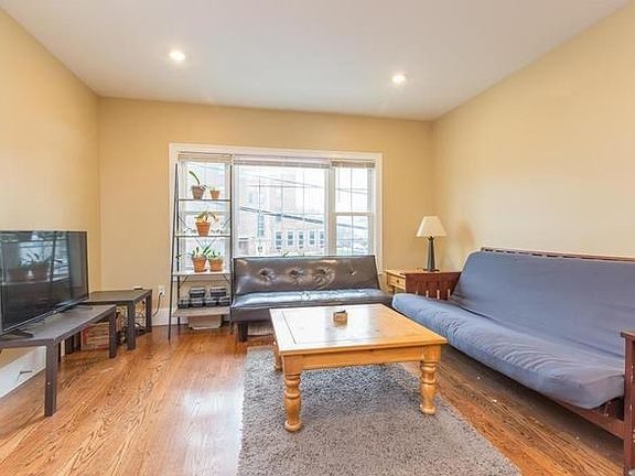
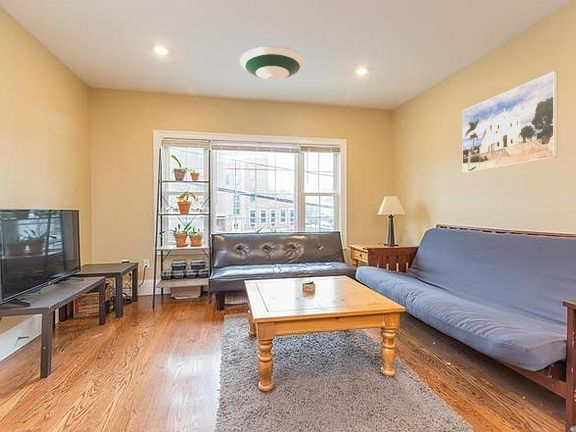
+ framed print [461,70,559,174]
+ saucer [239,46,306,82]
